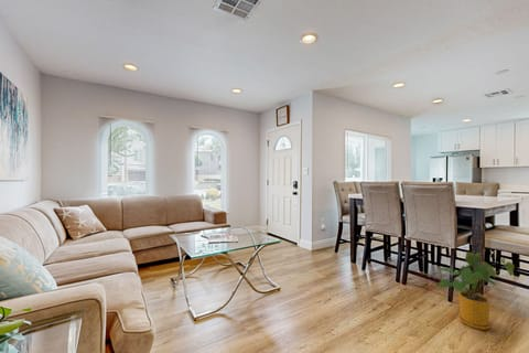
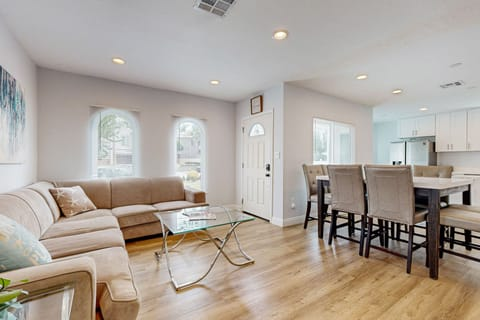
- house plant [436,250,516,331]
